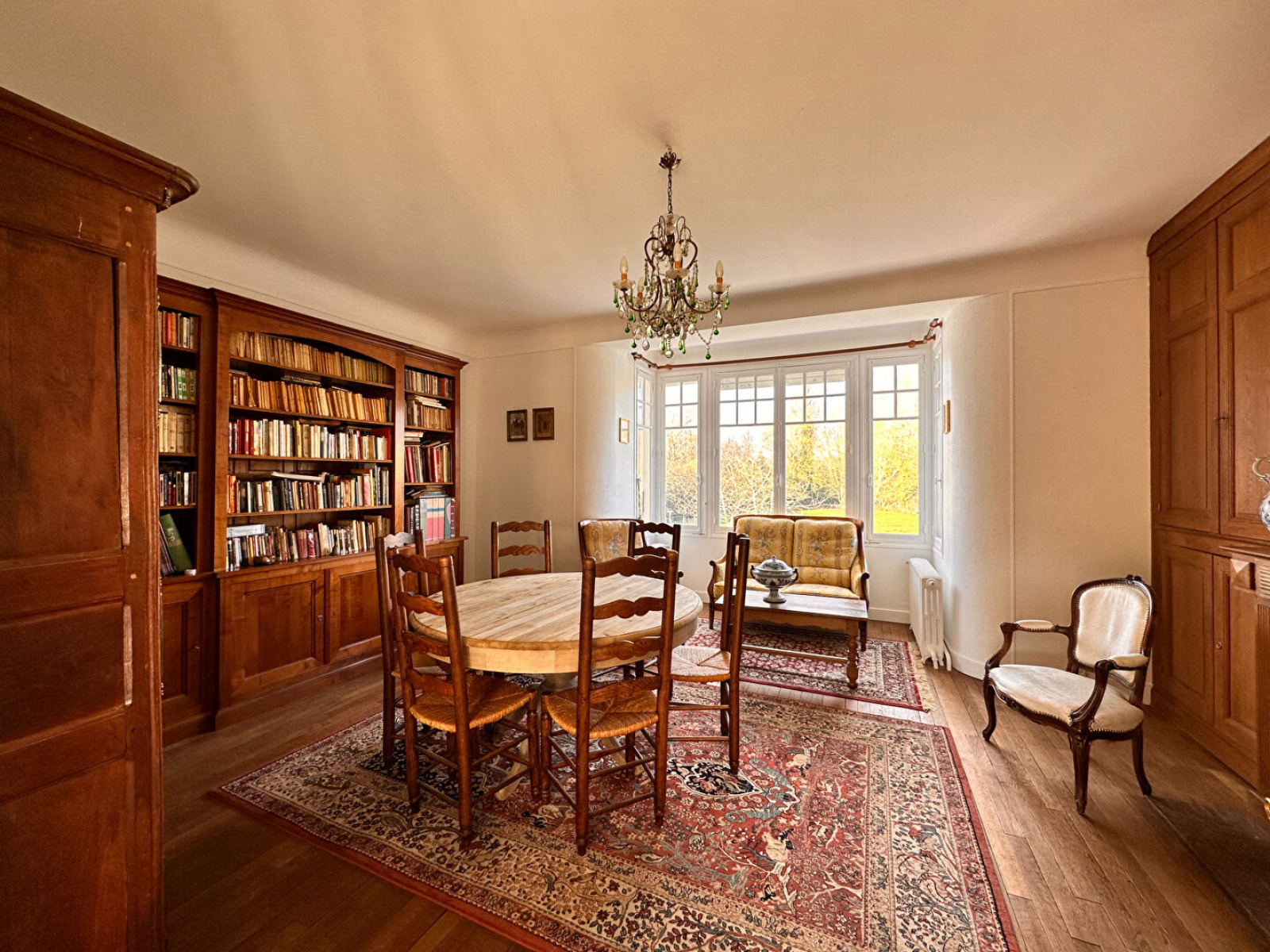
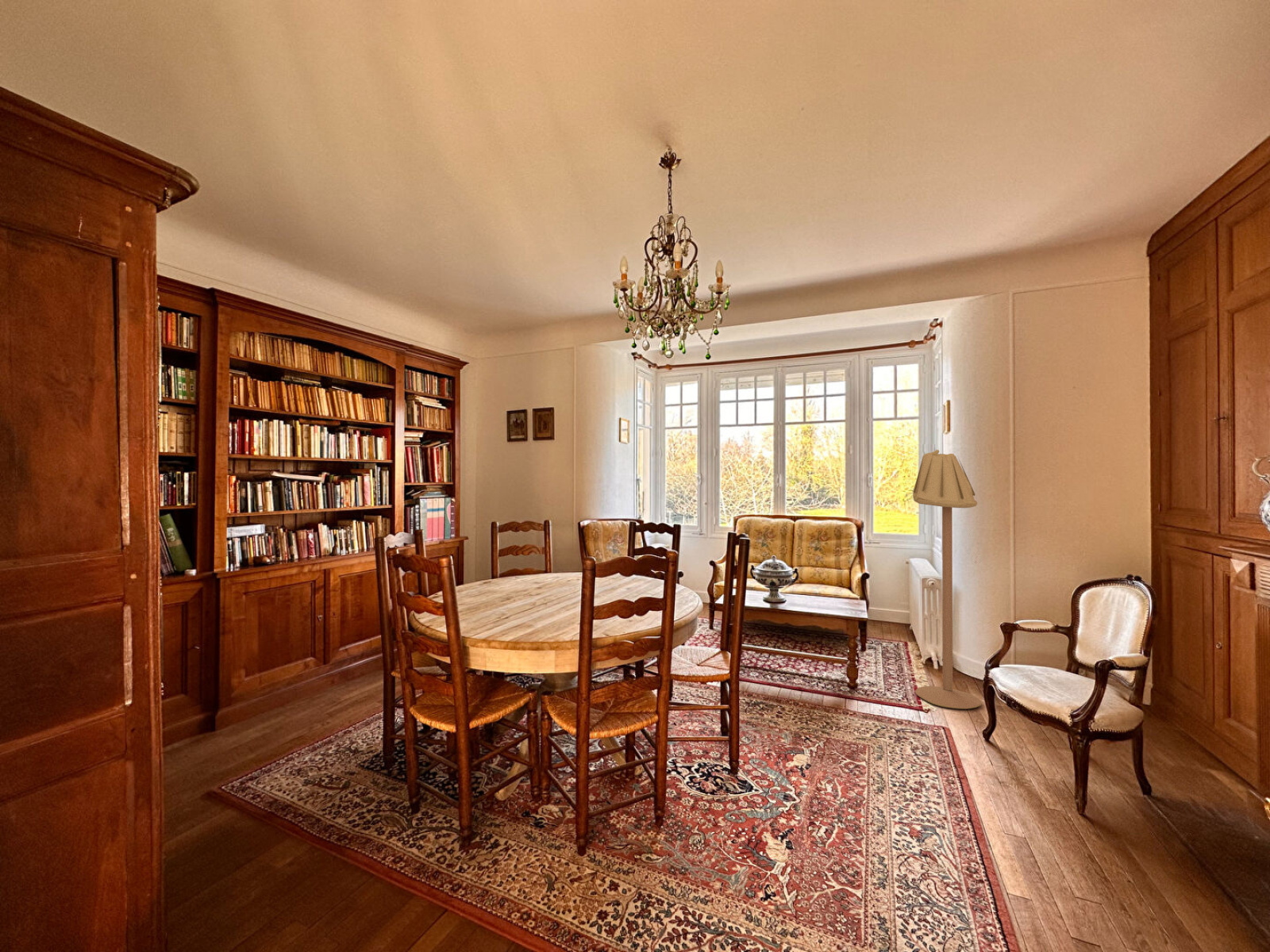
+ floor lamp [912,449,983,709]
